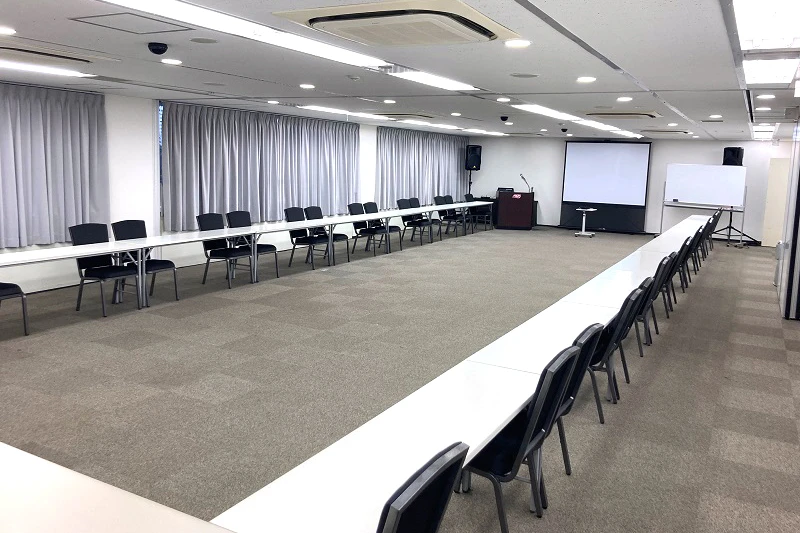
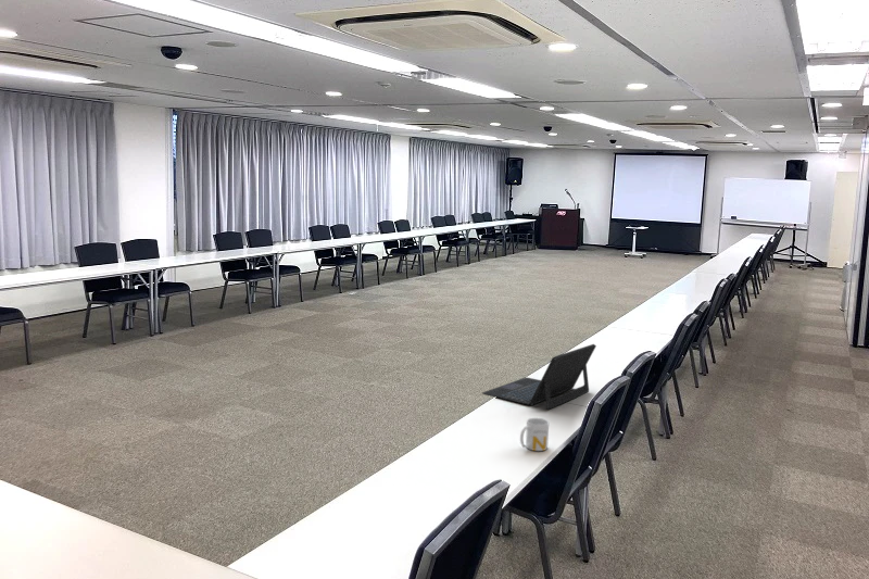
+ laptop [481,343,597,411]
+ mug [519,417,550,452]
